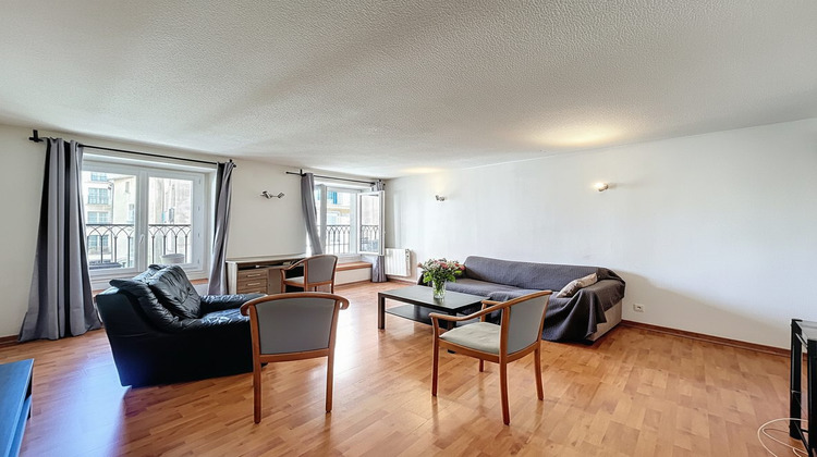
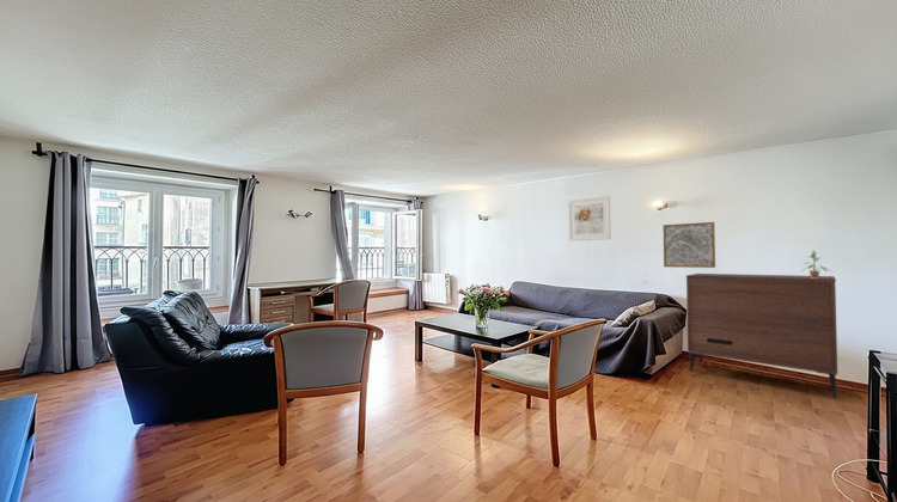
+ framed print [567,195,612,241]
+ wall art [663,221,716,269]
+ dresser [685,273,838,399]
+ potted plant [800,250,835,278]
